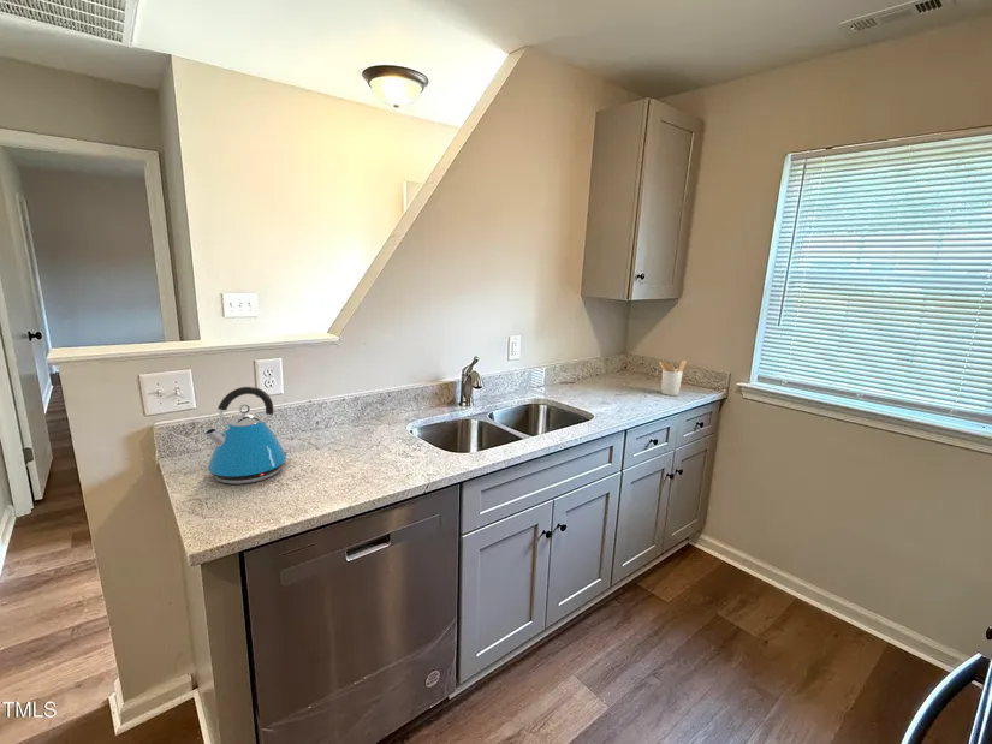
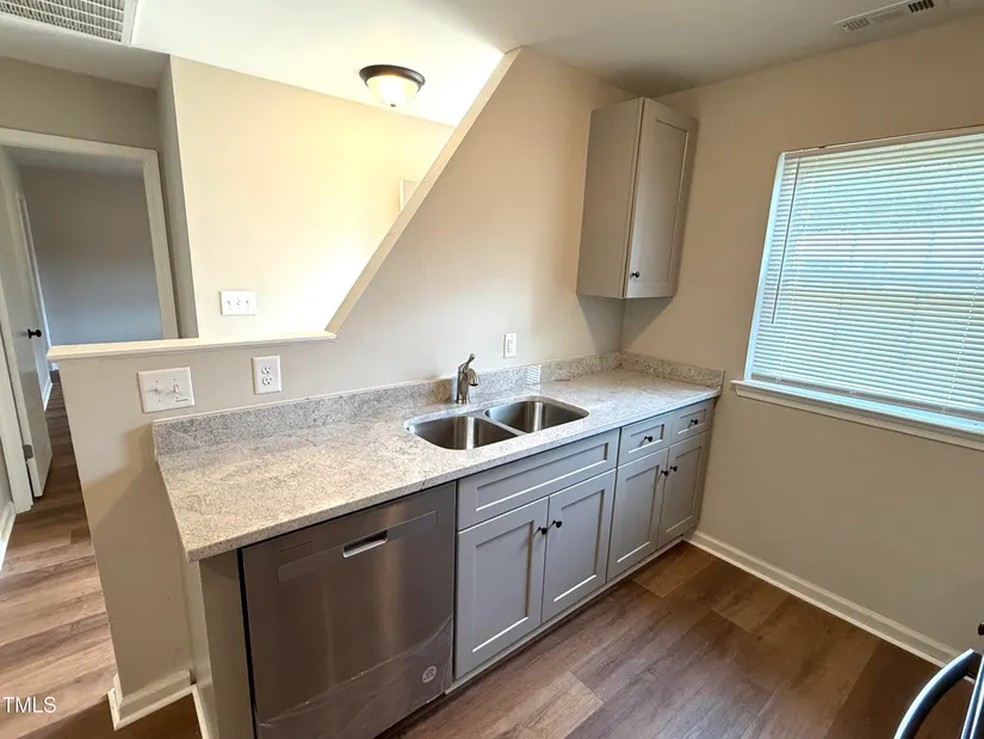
- kettle [203,386,291,486]
- utensil holder [658,359,688,397]
